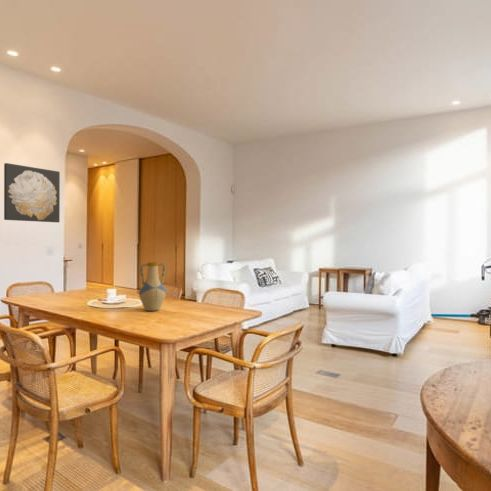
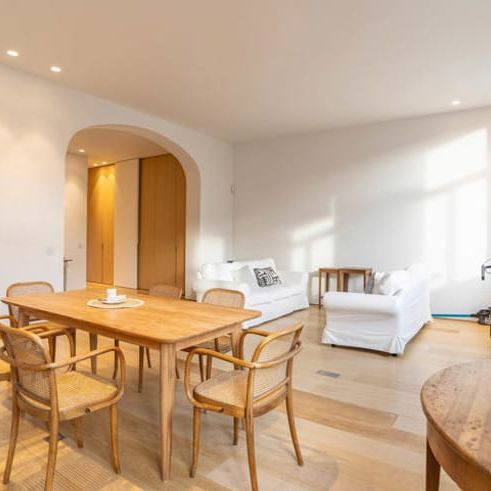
- vase [138,261,167,312]
- wall art [3,162,61,223]
